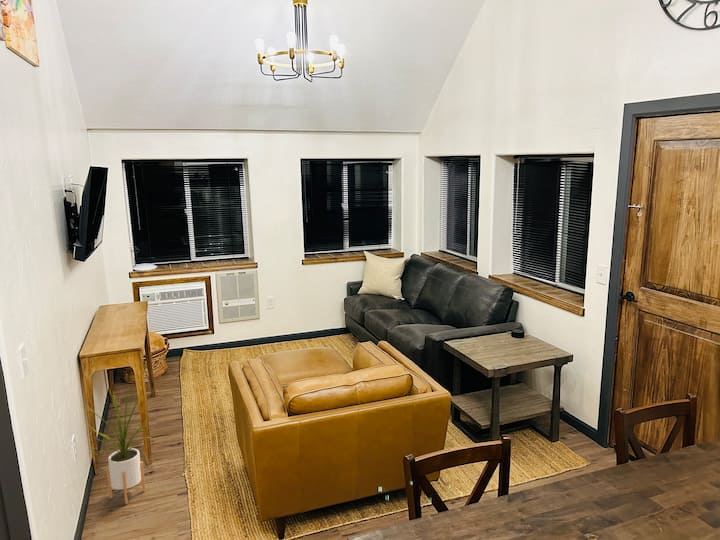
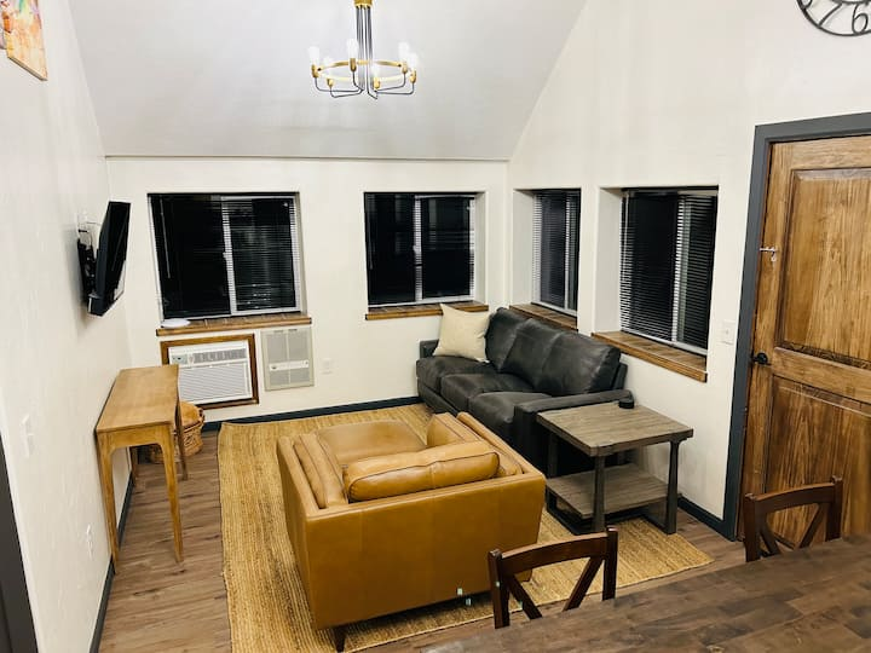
- house plant [85,386,153,505]
